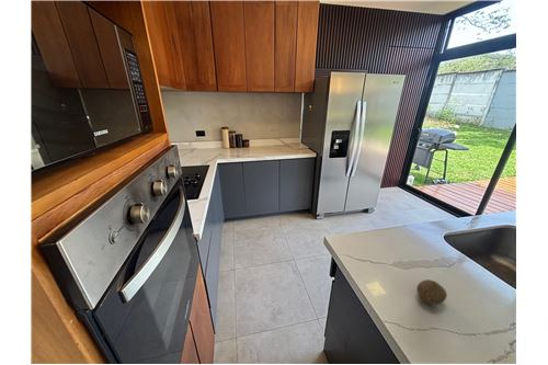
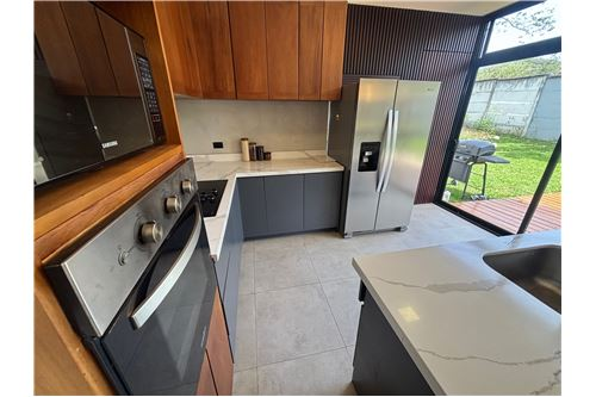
- fruit [415,278,448,306]
